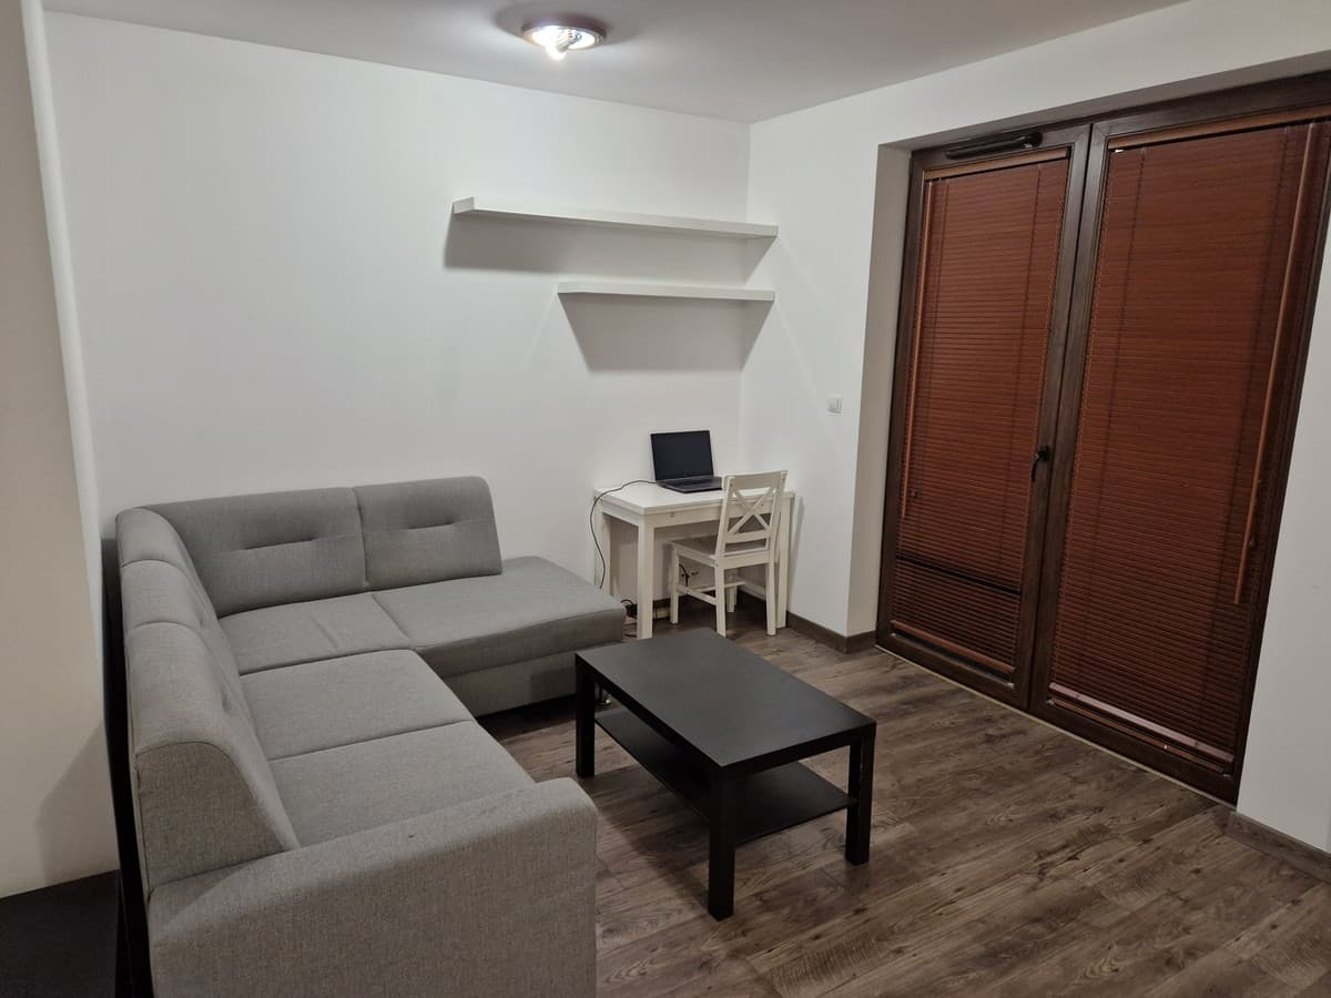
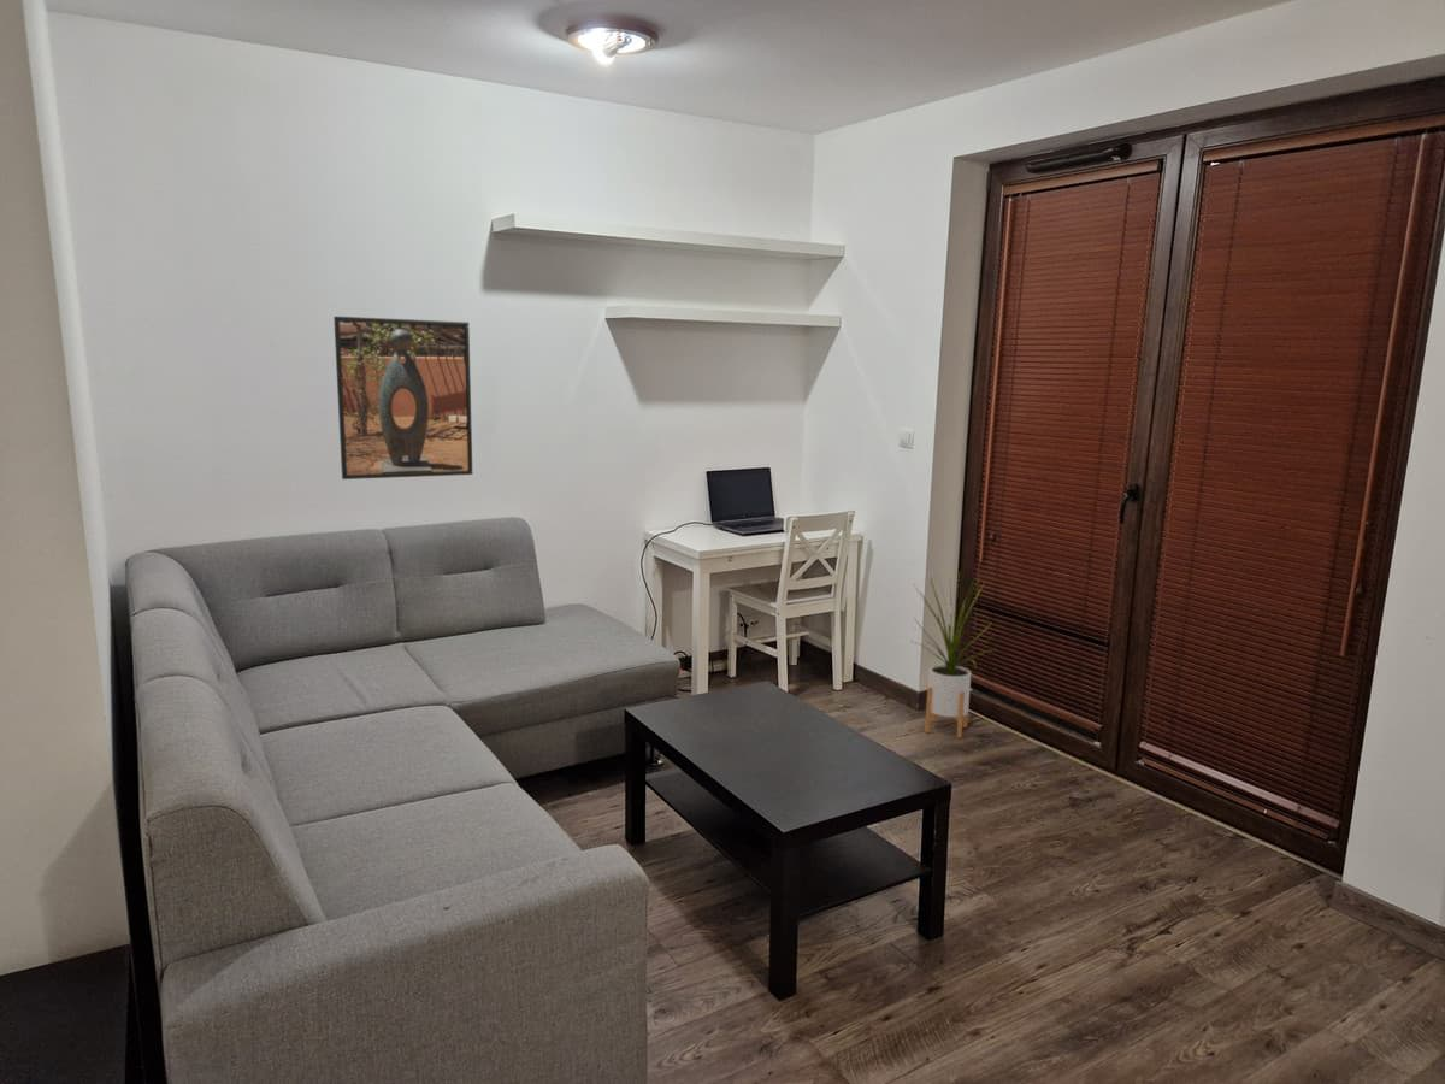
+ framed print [332,316,473,481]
+ house plant [912,572,997,740]
